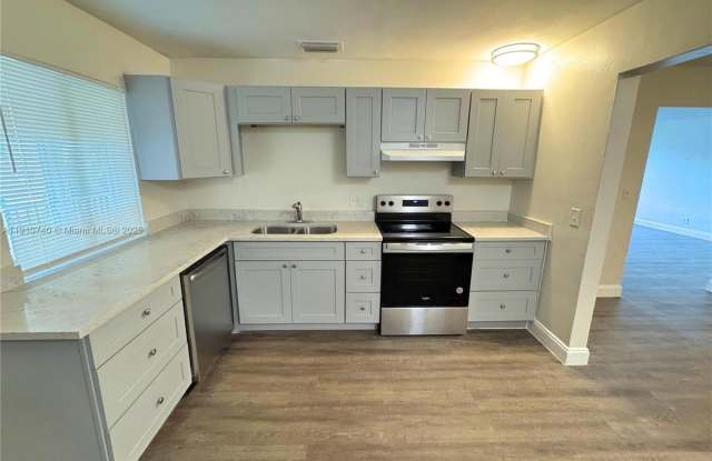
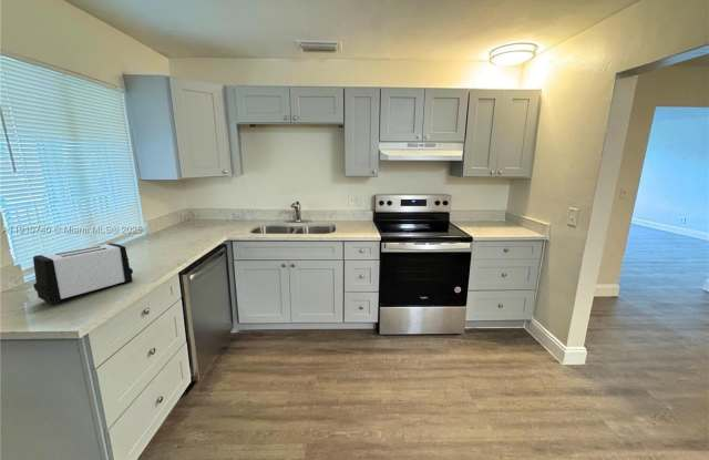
+ toaster [32,242,134,306]
